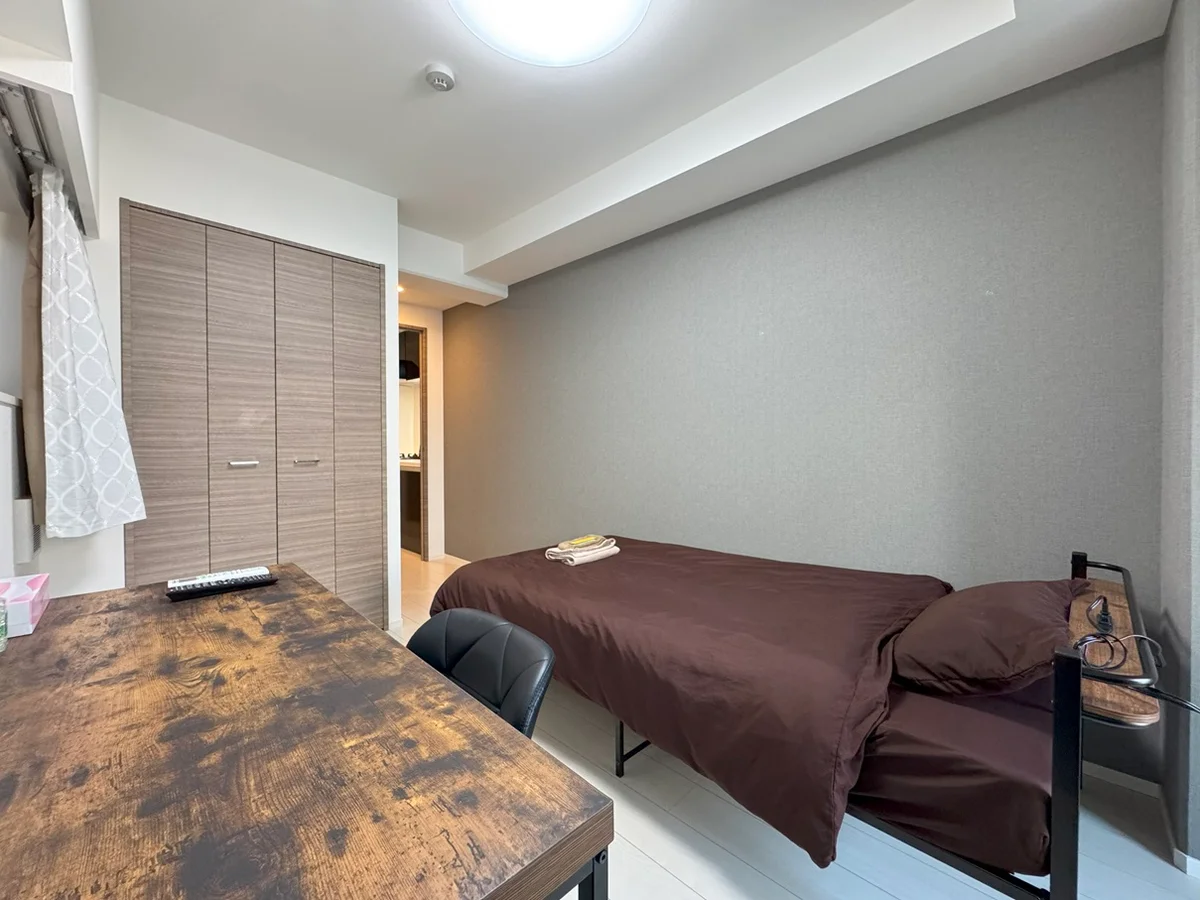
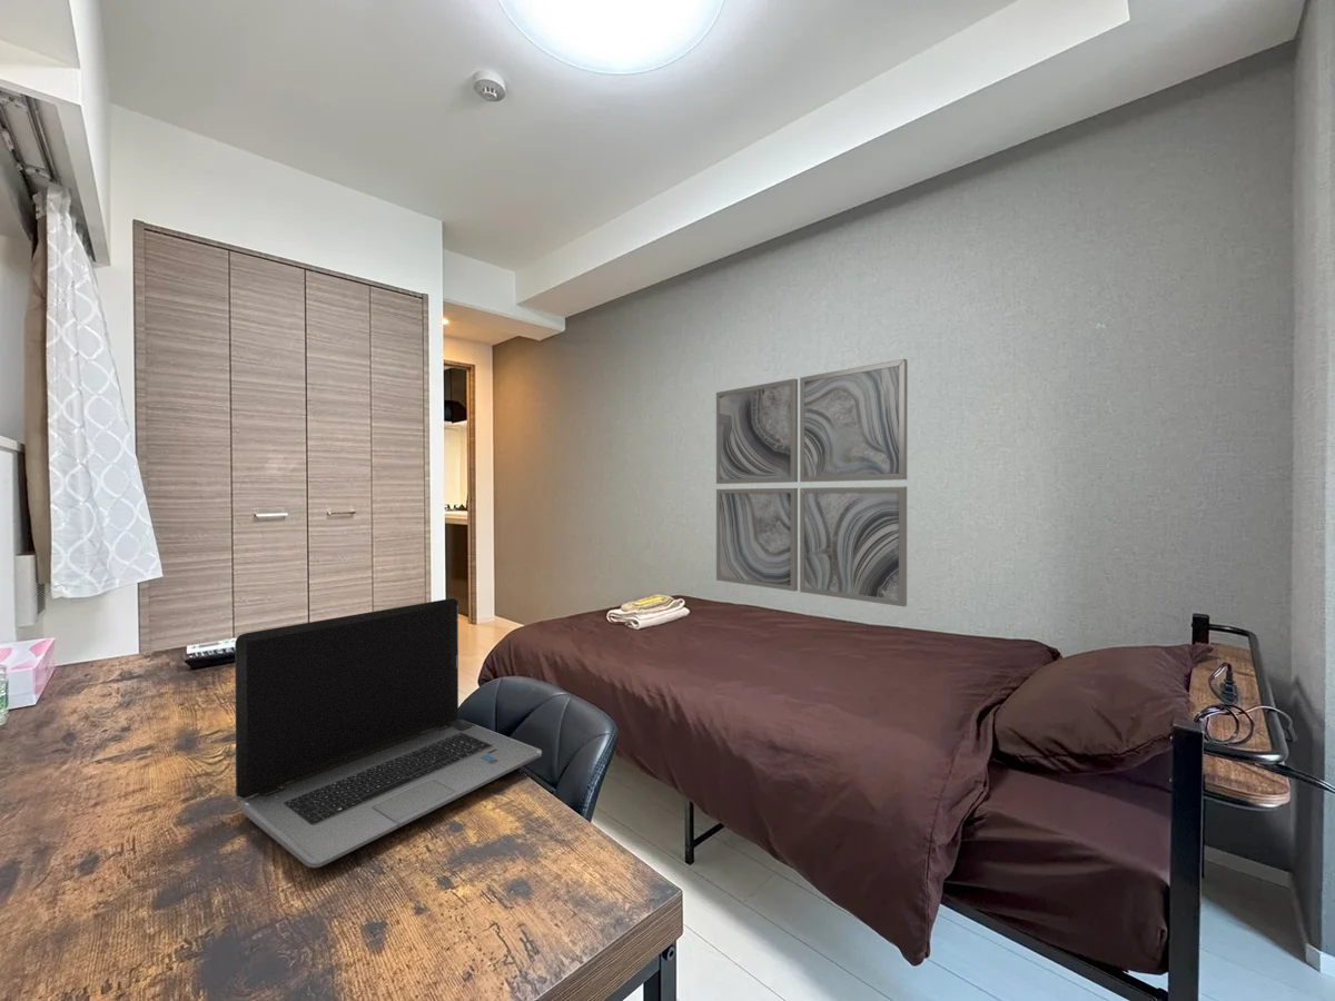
+ laptop computer [234,597,543,869]
+ wall art [715,358,909,607]
